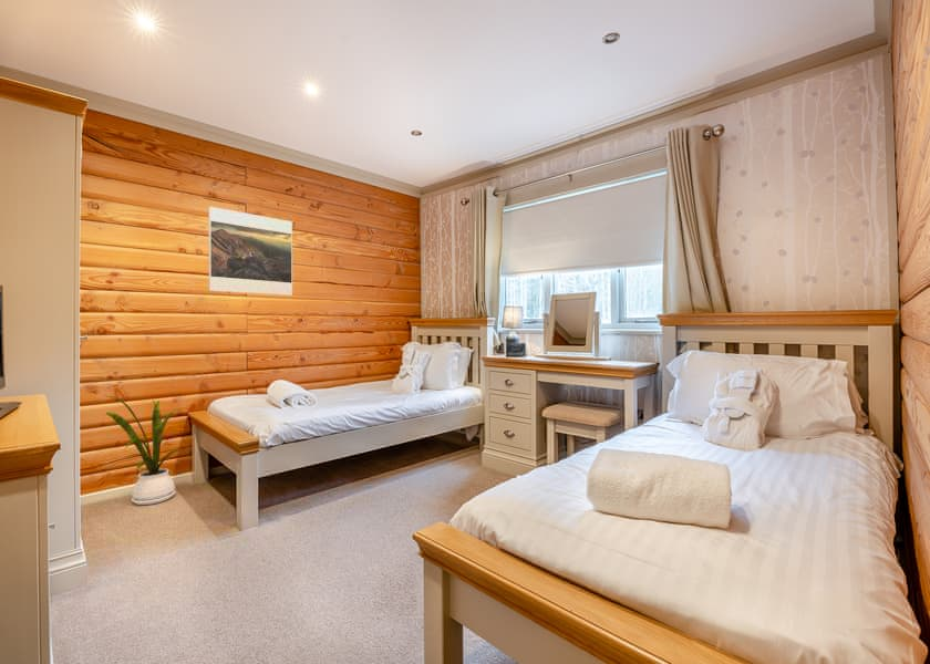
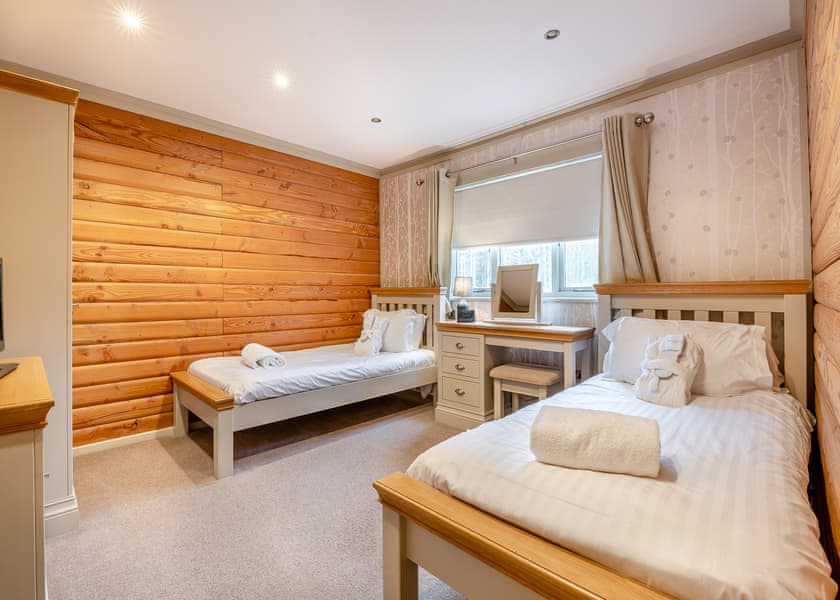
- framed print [208,206,293,297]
- house plant [105,395,188,506]
